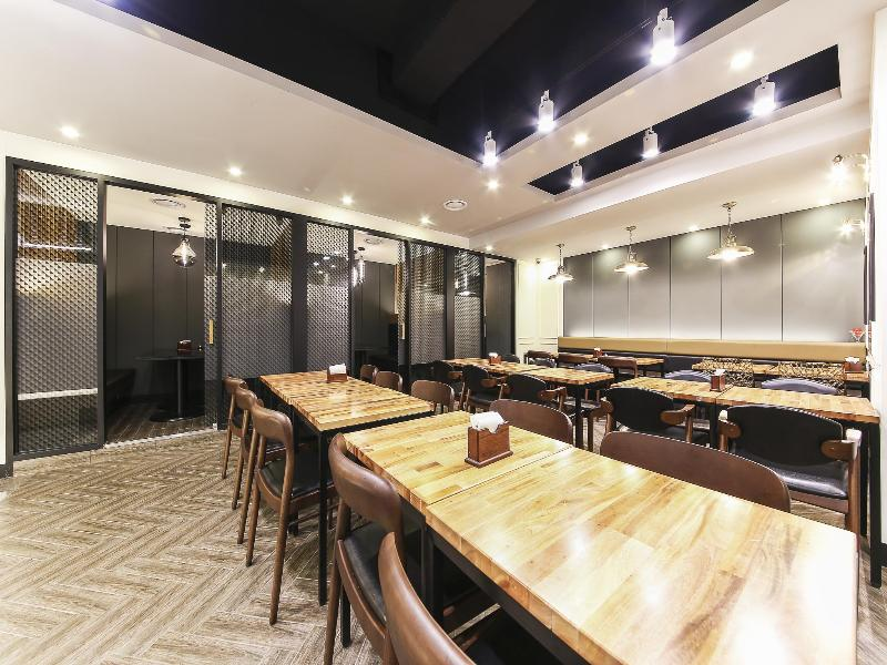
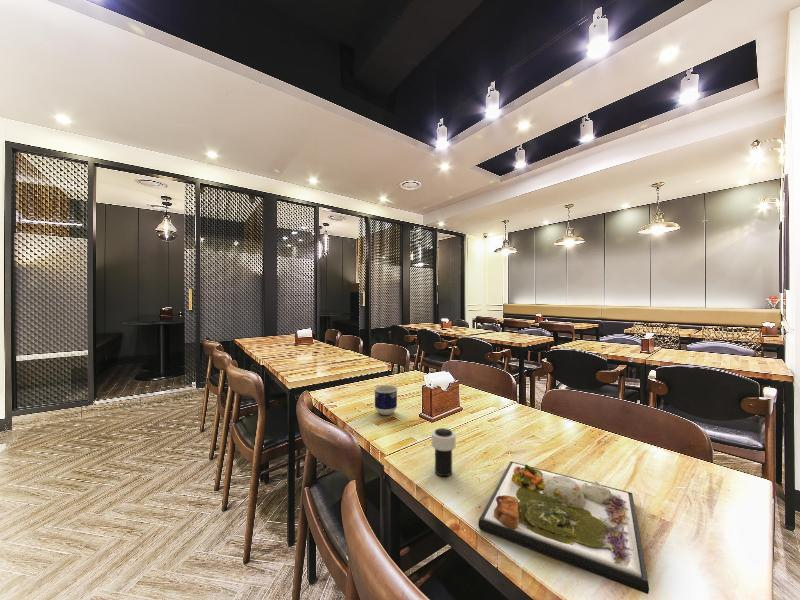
+ dinner plate [477,461,650,595]
+ cup [430,427,457,477]
+ cup [373,384,398,416]
